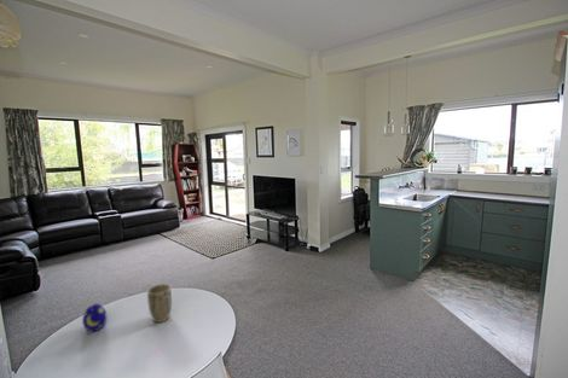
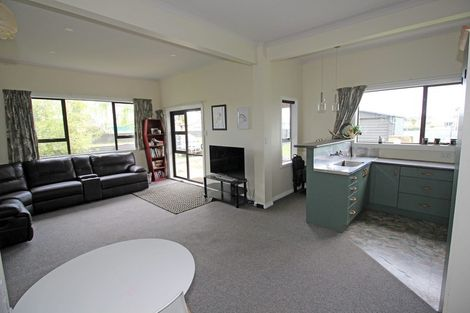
- plant pot [146,283,173,324]
- decorative egg [81,303,109,333]
